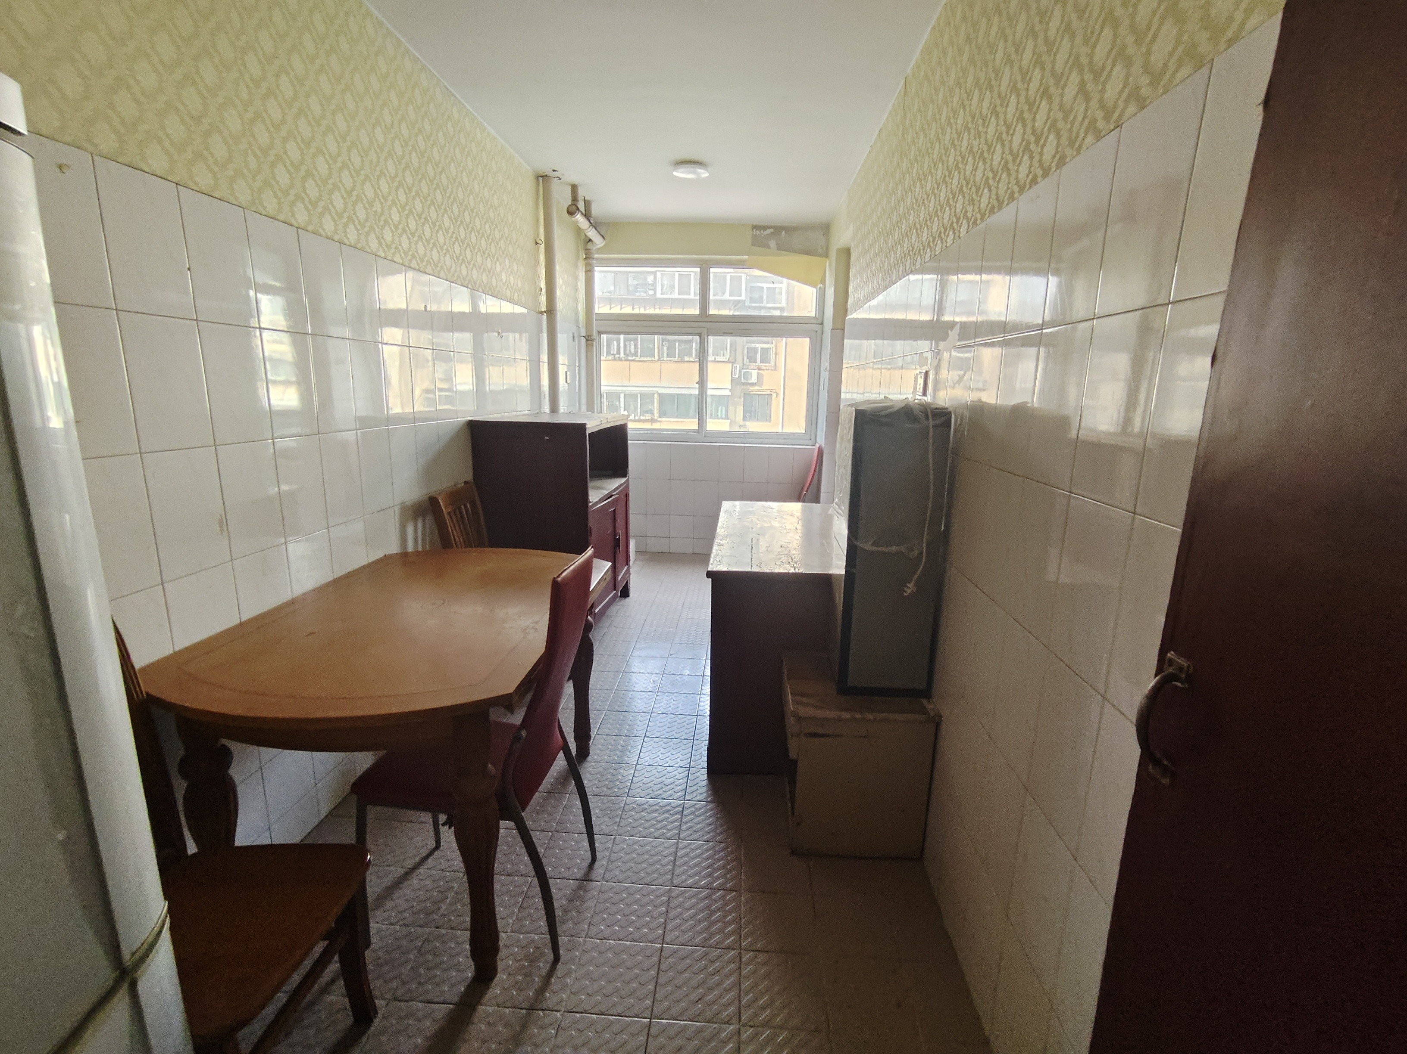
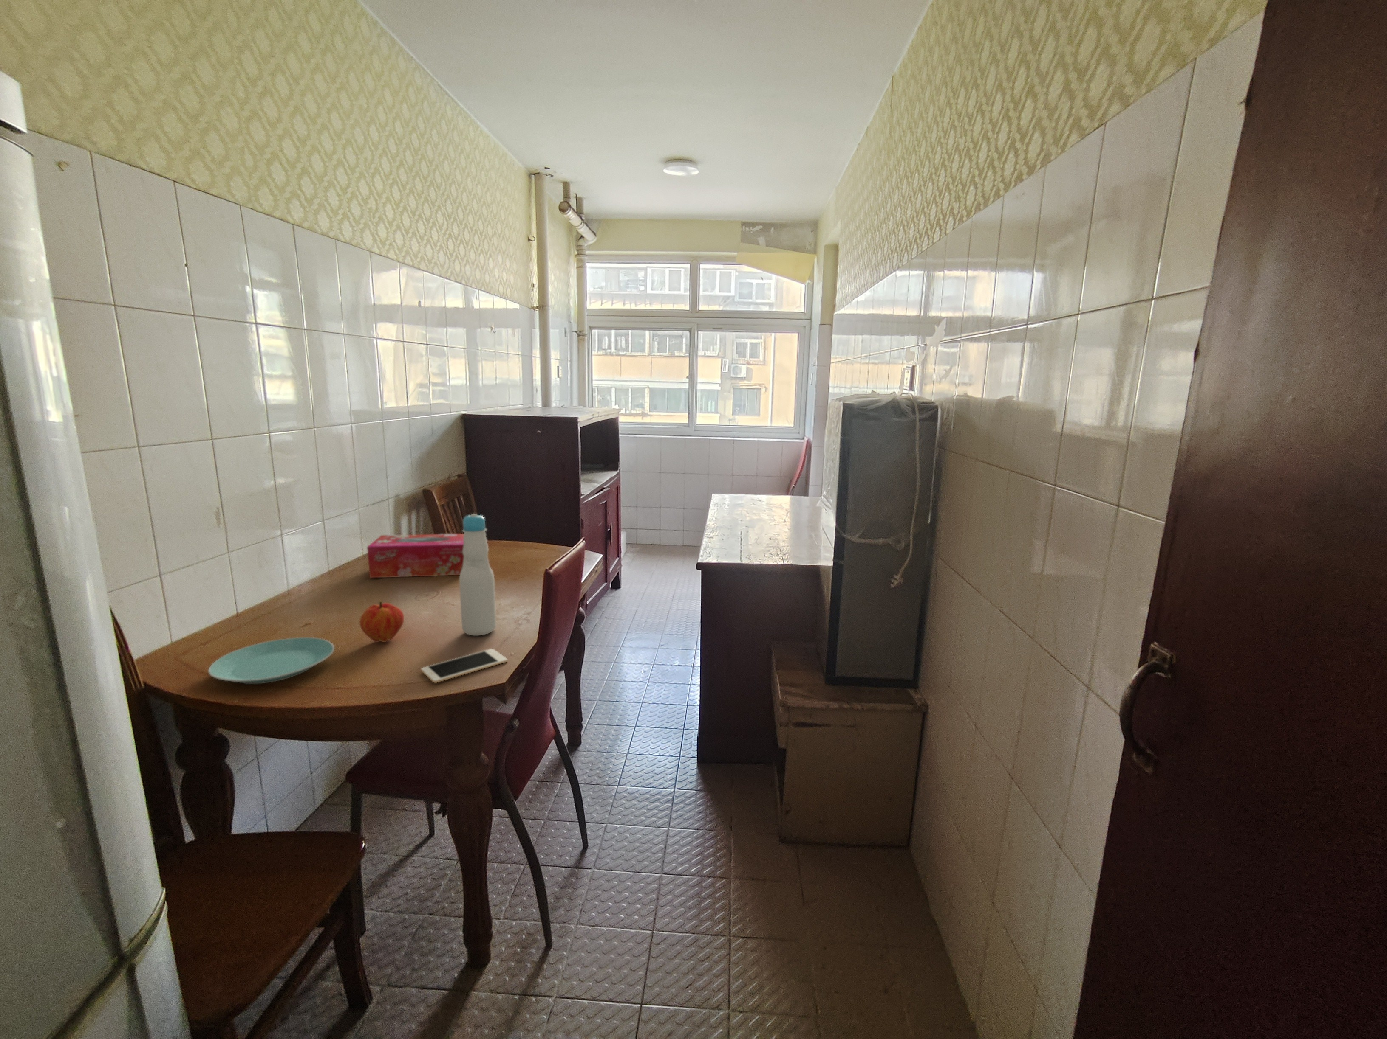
+ cell phone [420,648,508,683]
+ tissue box [367,533,464,578]
+ bottle [459,513,497,636]
+ fruit [359,600,404,643]
+ plate [208,637,335,684]
